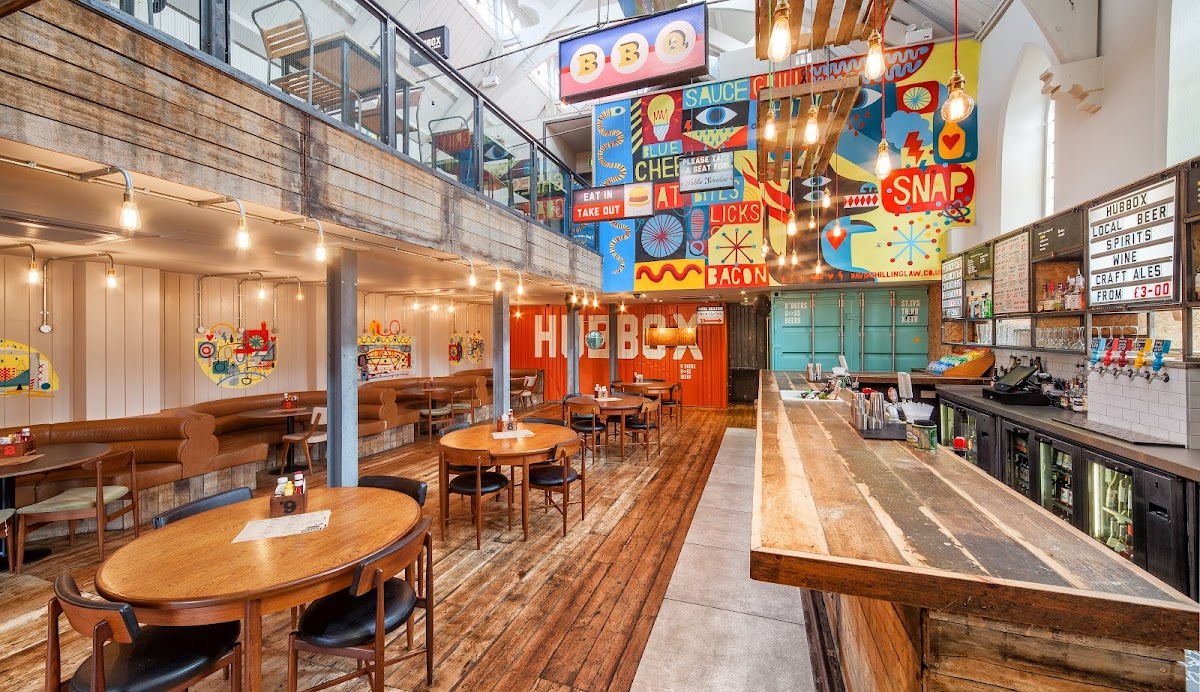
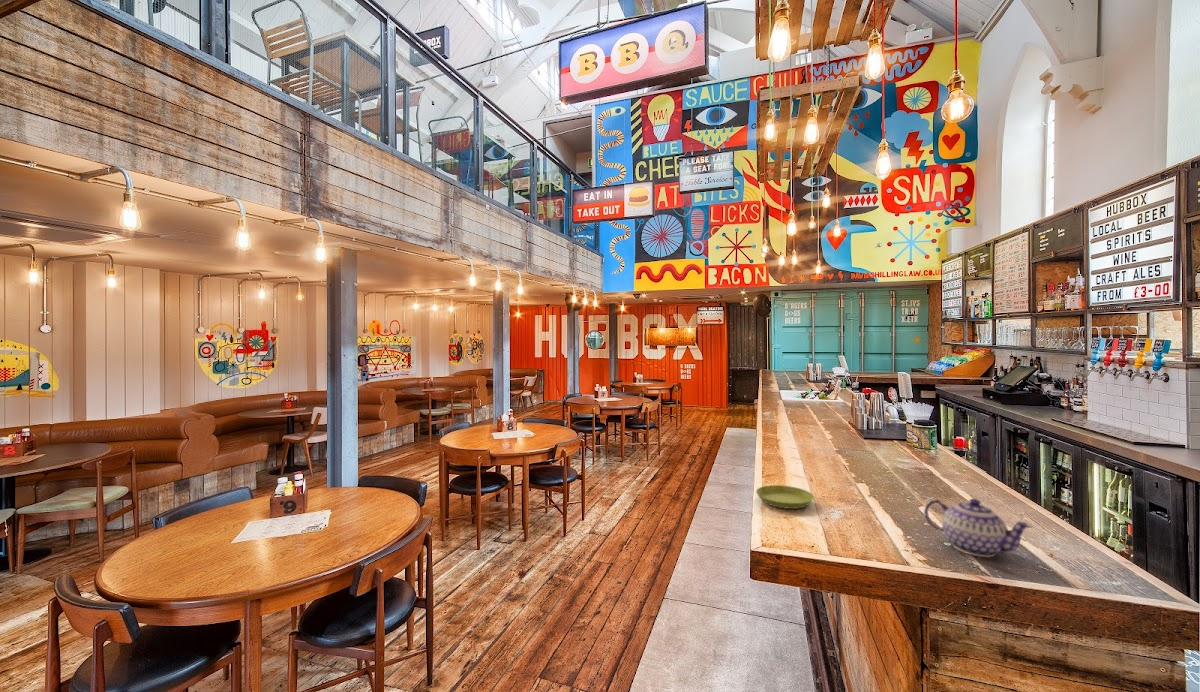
+ saucer [755,484,815,510]
+ teapot [923,498,1034,558]
